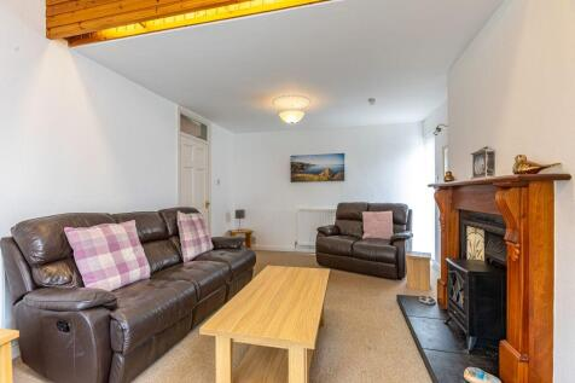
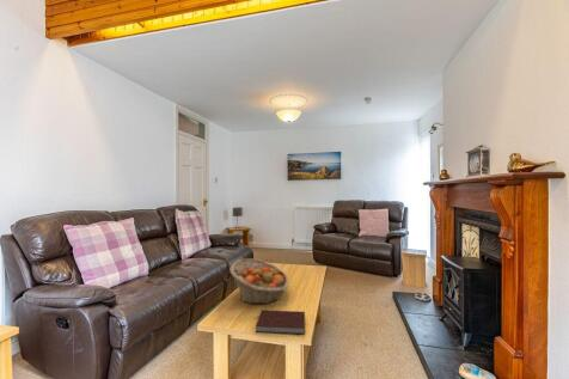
+ fruit basket [228,257,289,305]
+ notebook [255,308,306,336]
